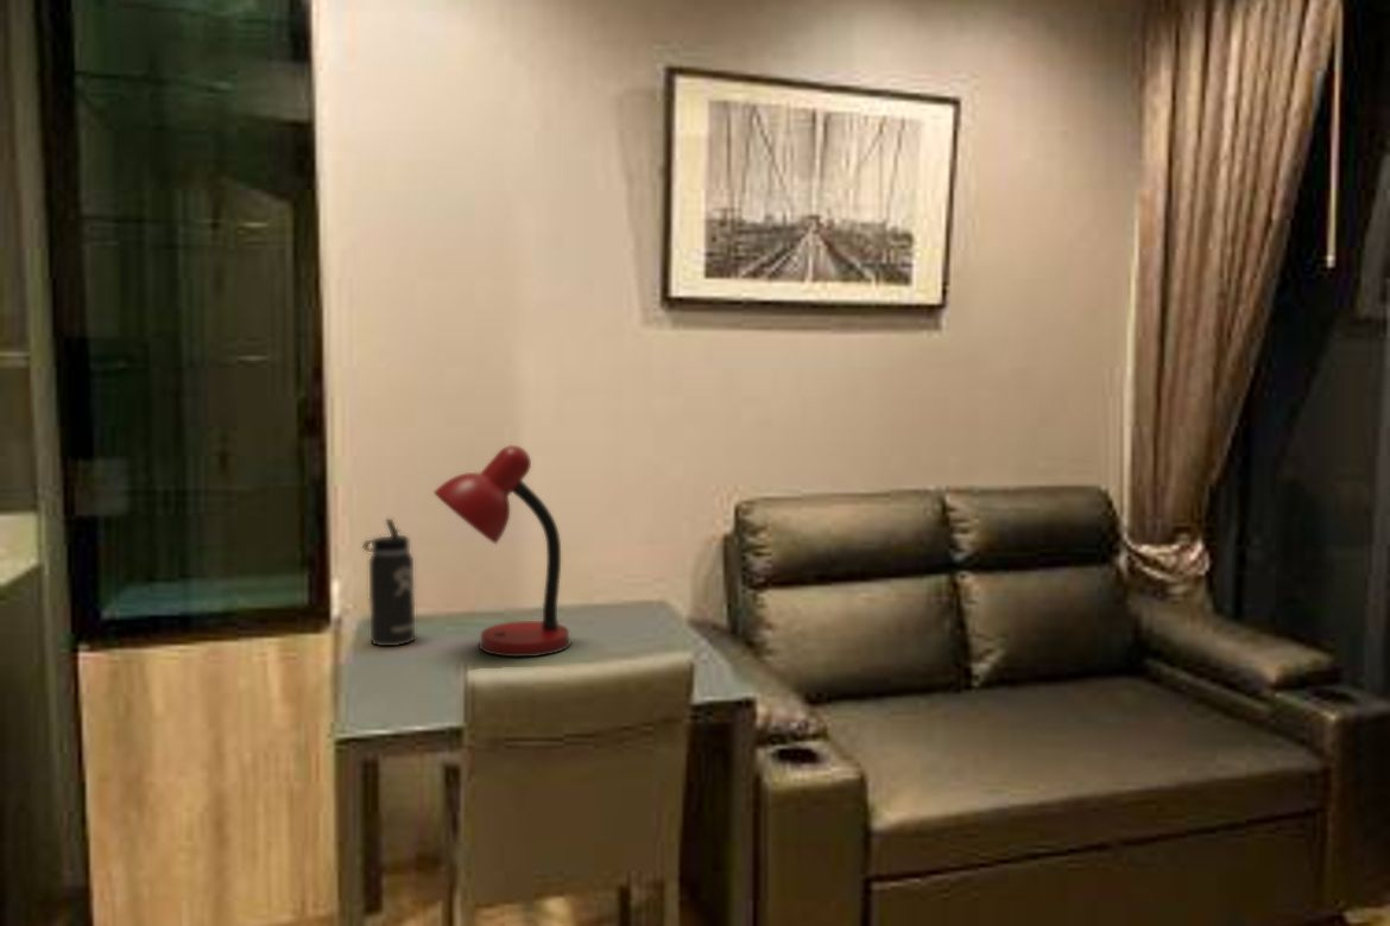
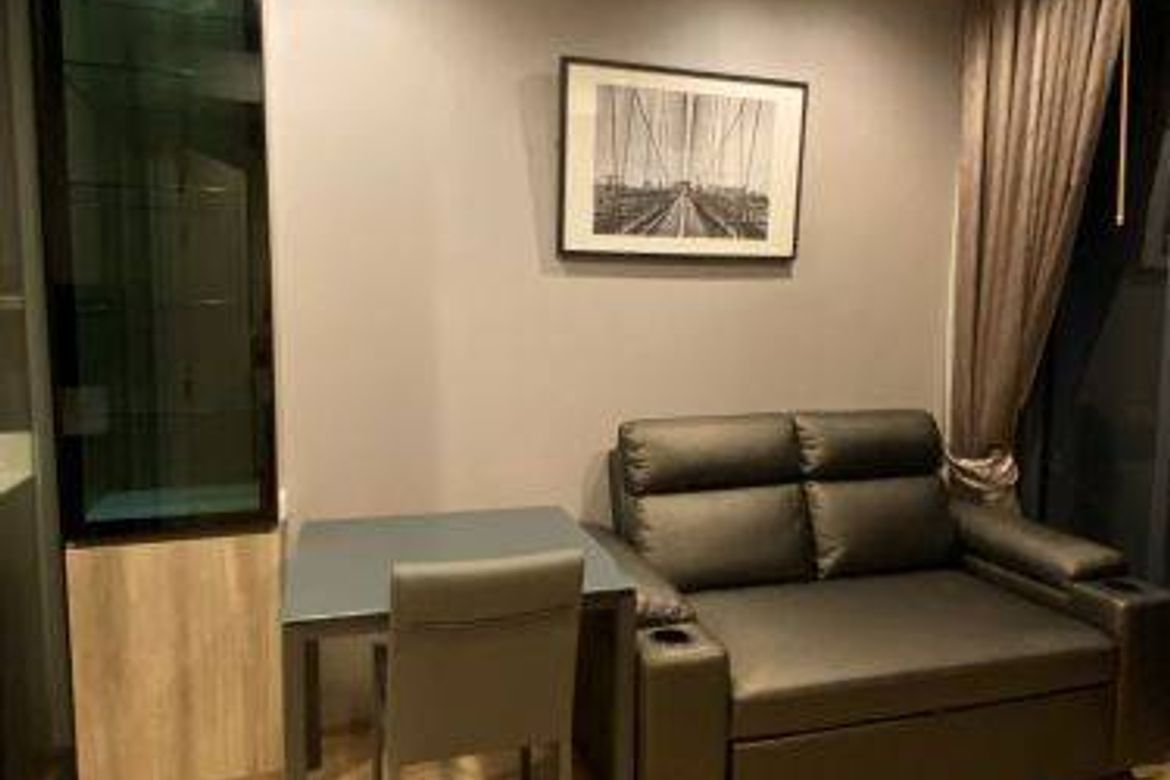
- thermos bottle [361,518,416,647]
- desk lamp [432,444,571,658]
